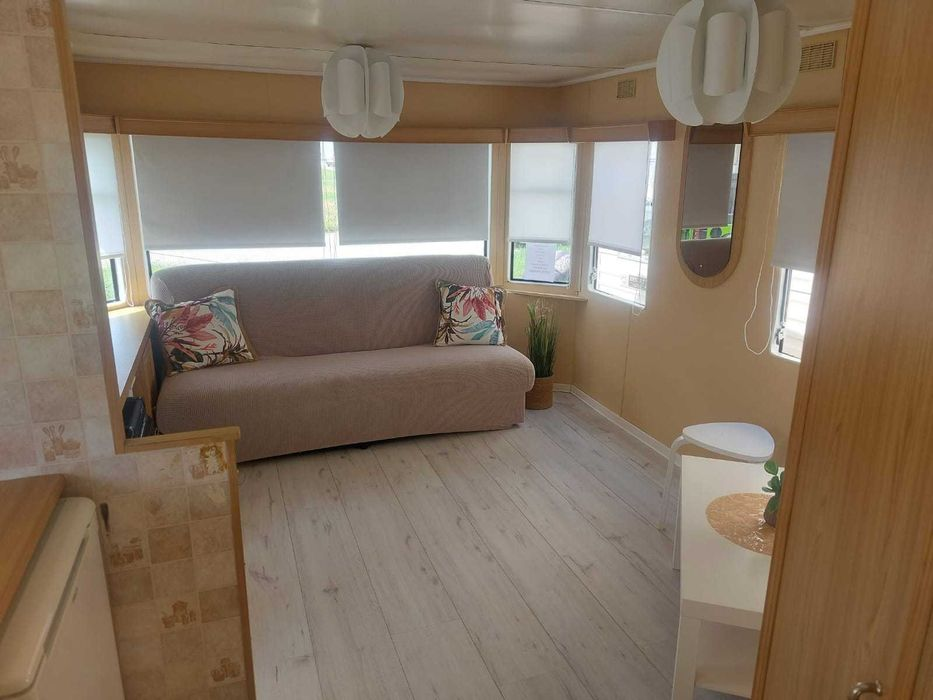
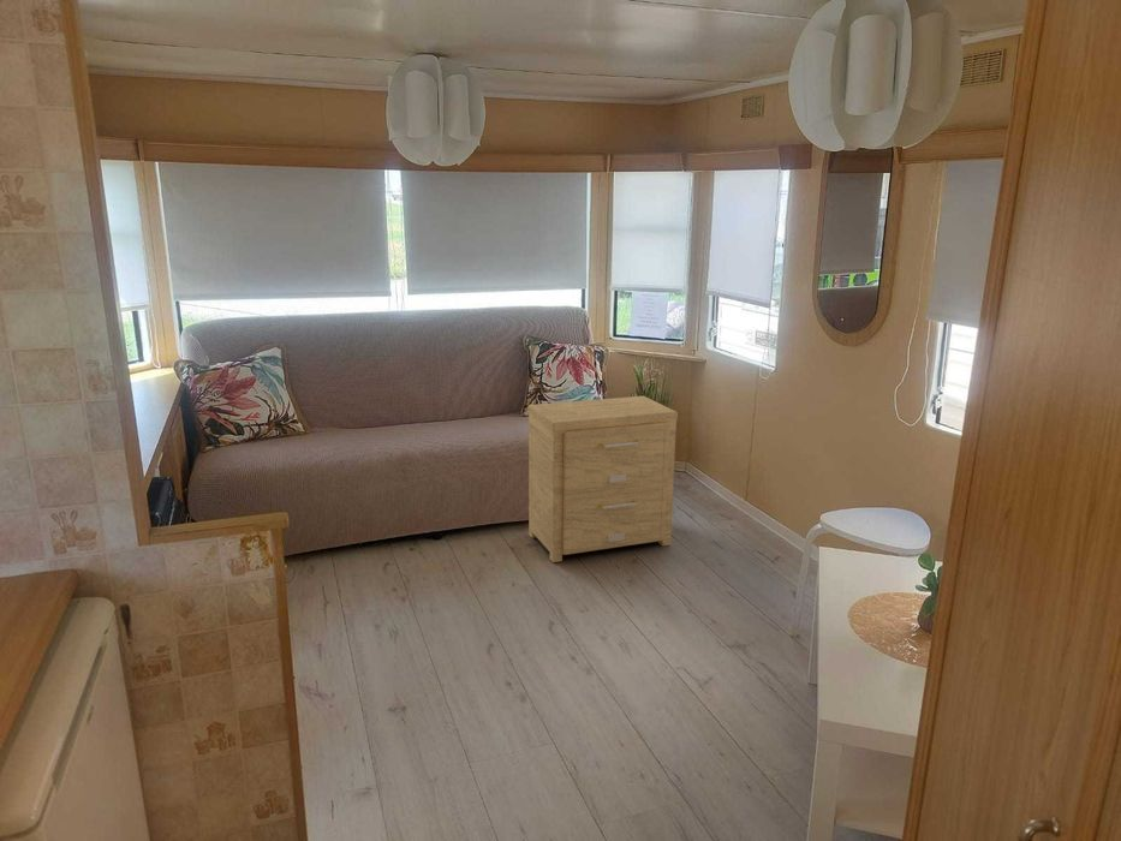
+ side table [526,395,679,563]
